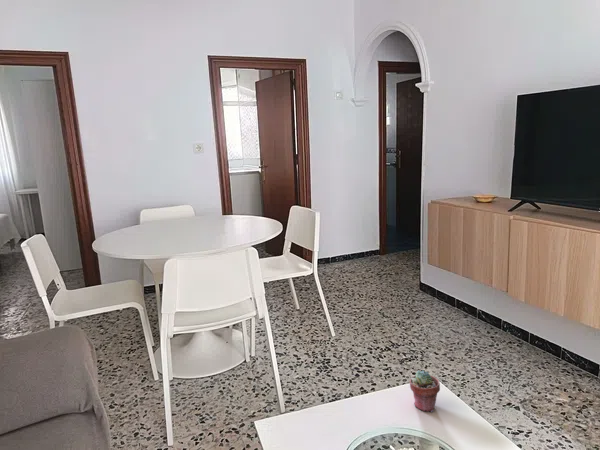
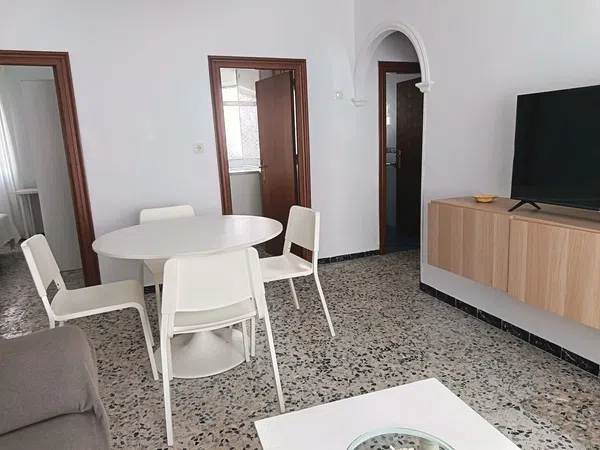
- potted succulent [409,369,441,413]
